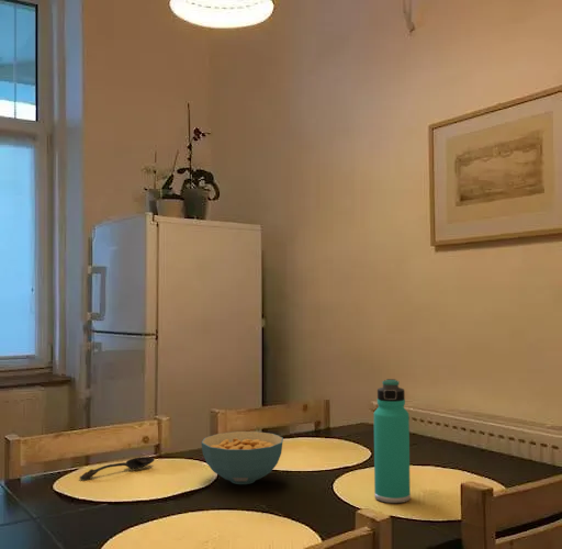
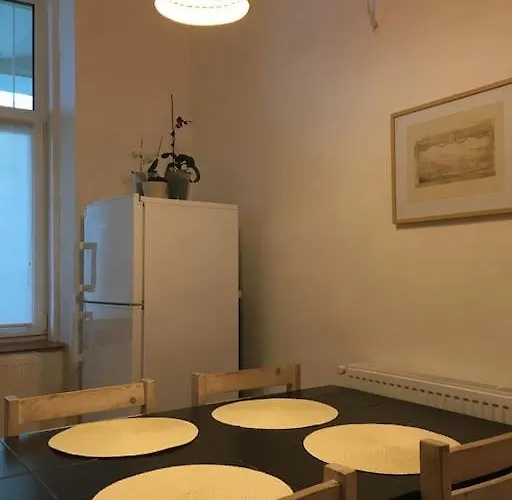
- cereal bowl [201,430,284,485]
- spoon [79,456,156,481]
- thermos bottle [373,378,412,504]
